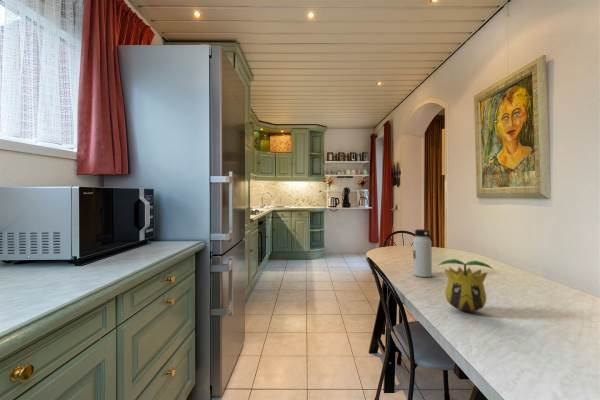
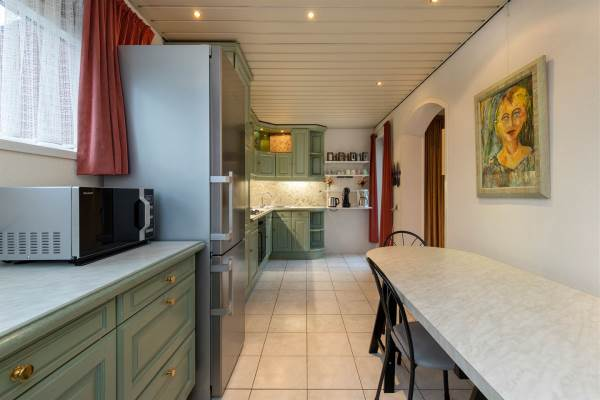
- plant pot [438,258,494,313]
- water bottle [412,228,433,278]
